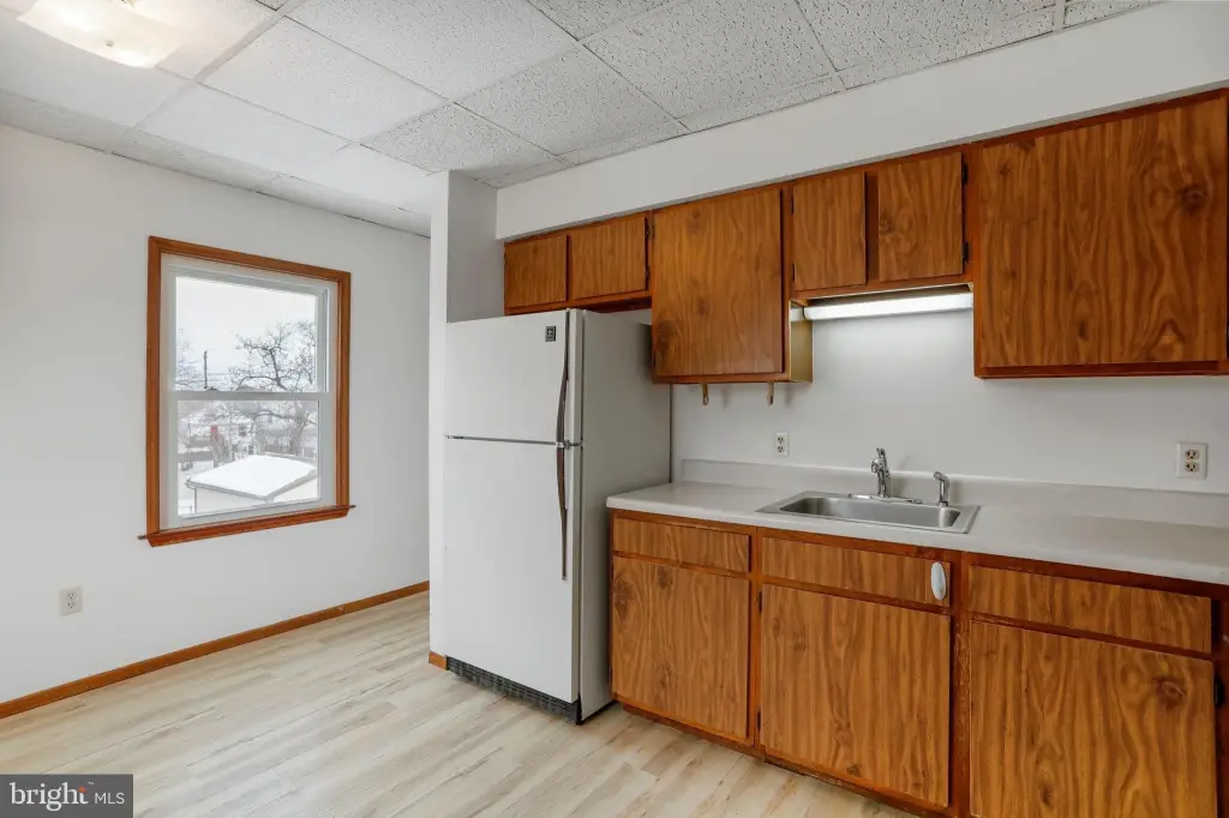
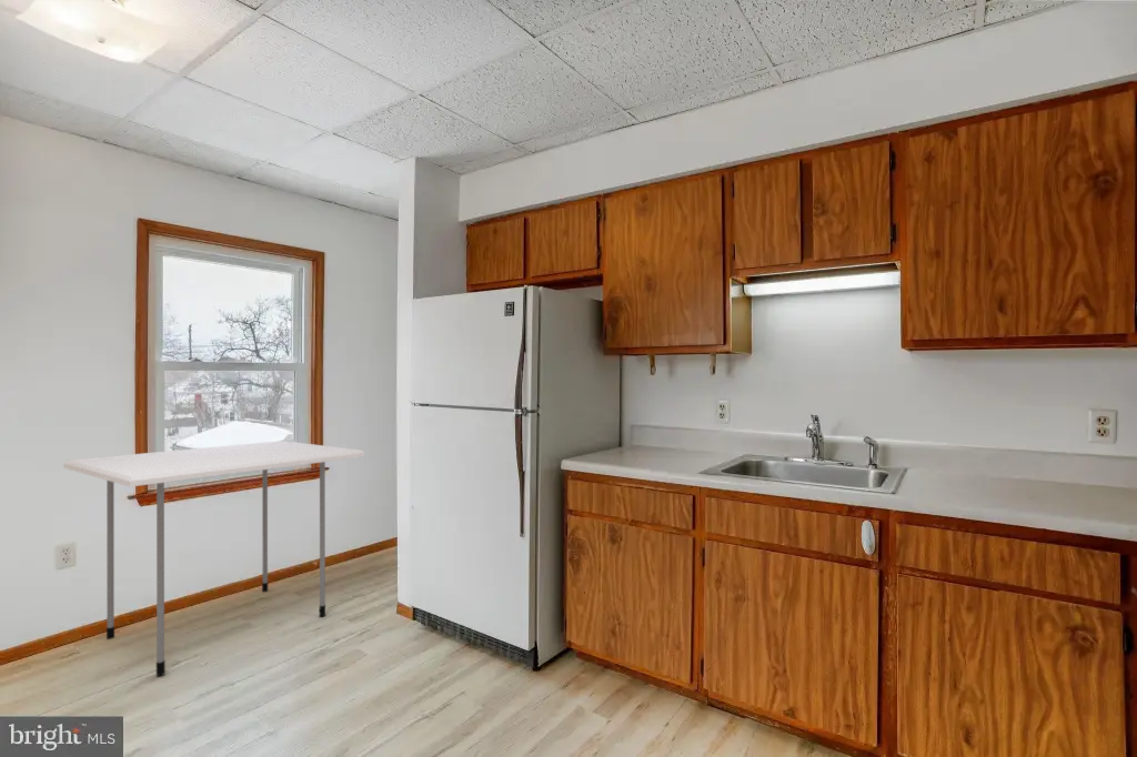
+ dining table [63,440,365,677]
